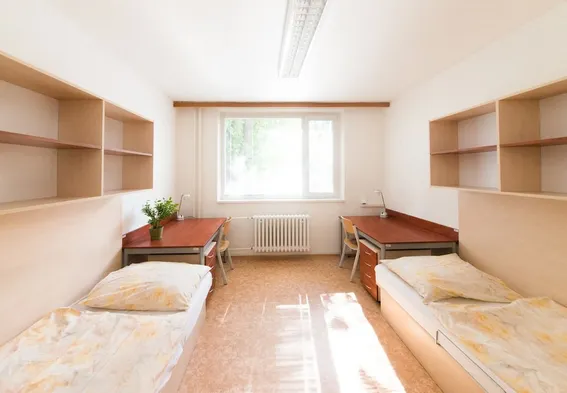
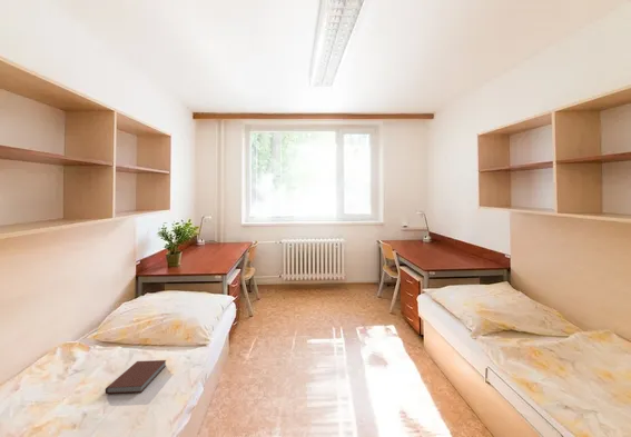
+ book [105,359,167,395]
